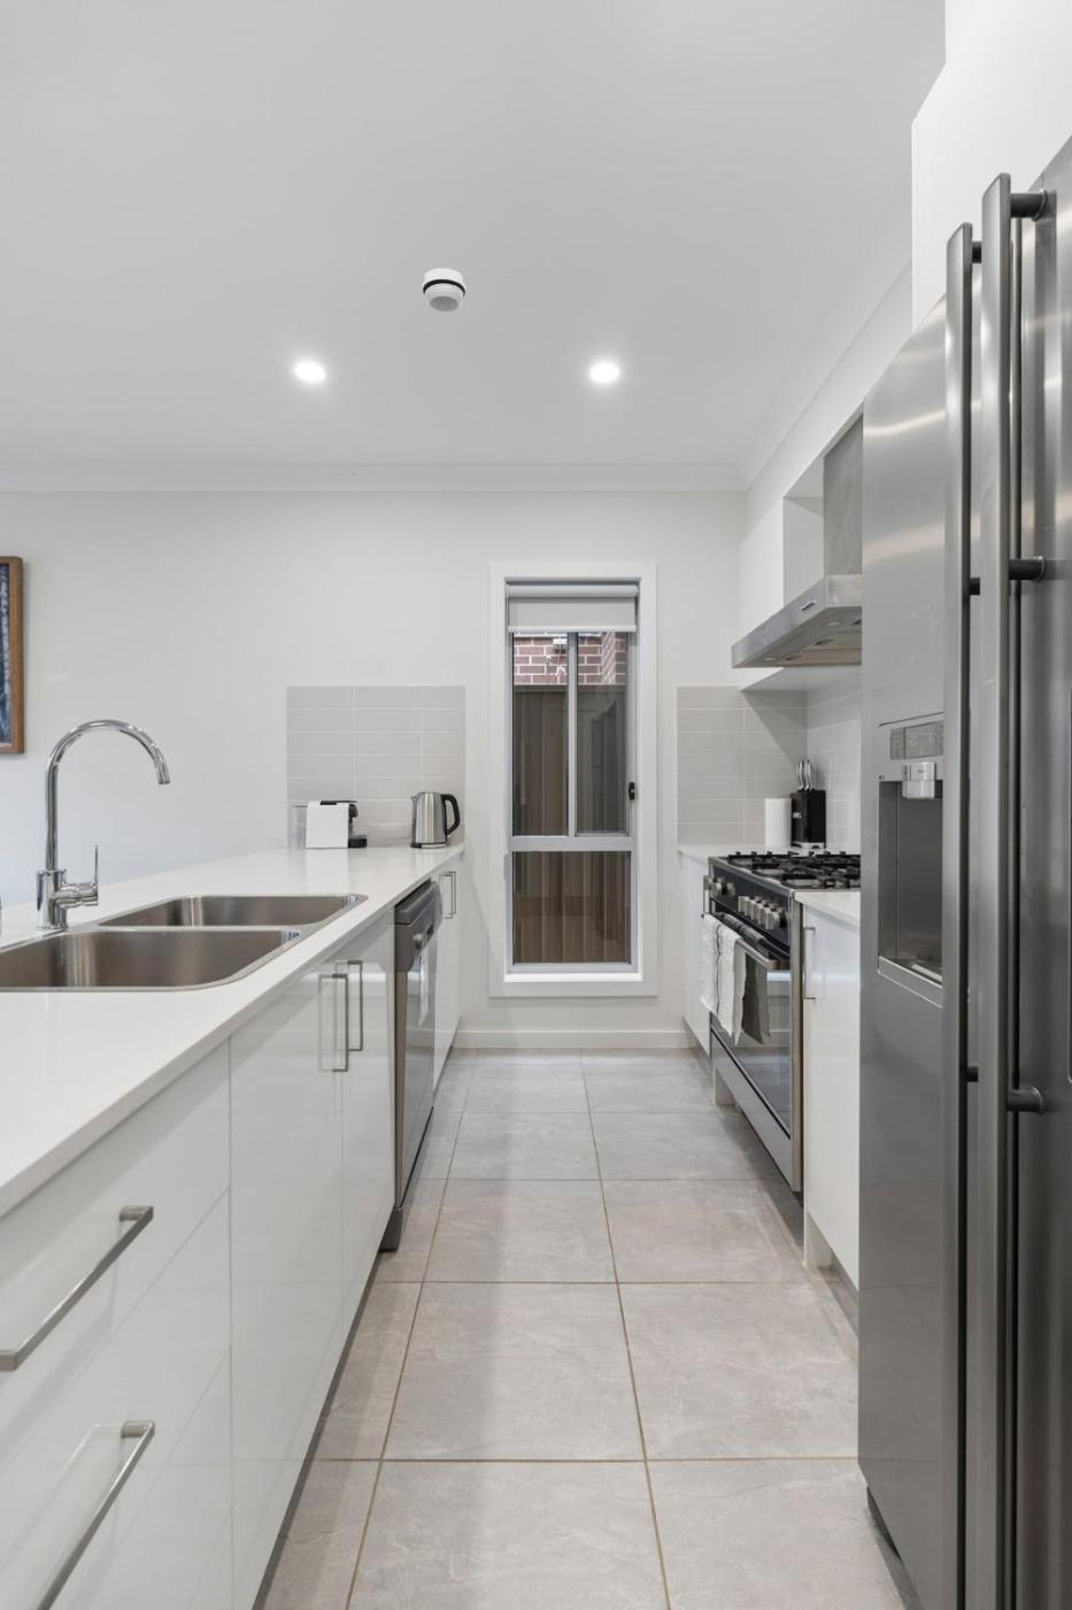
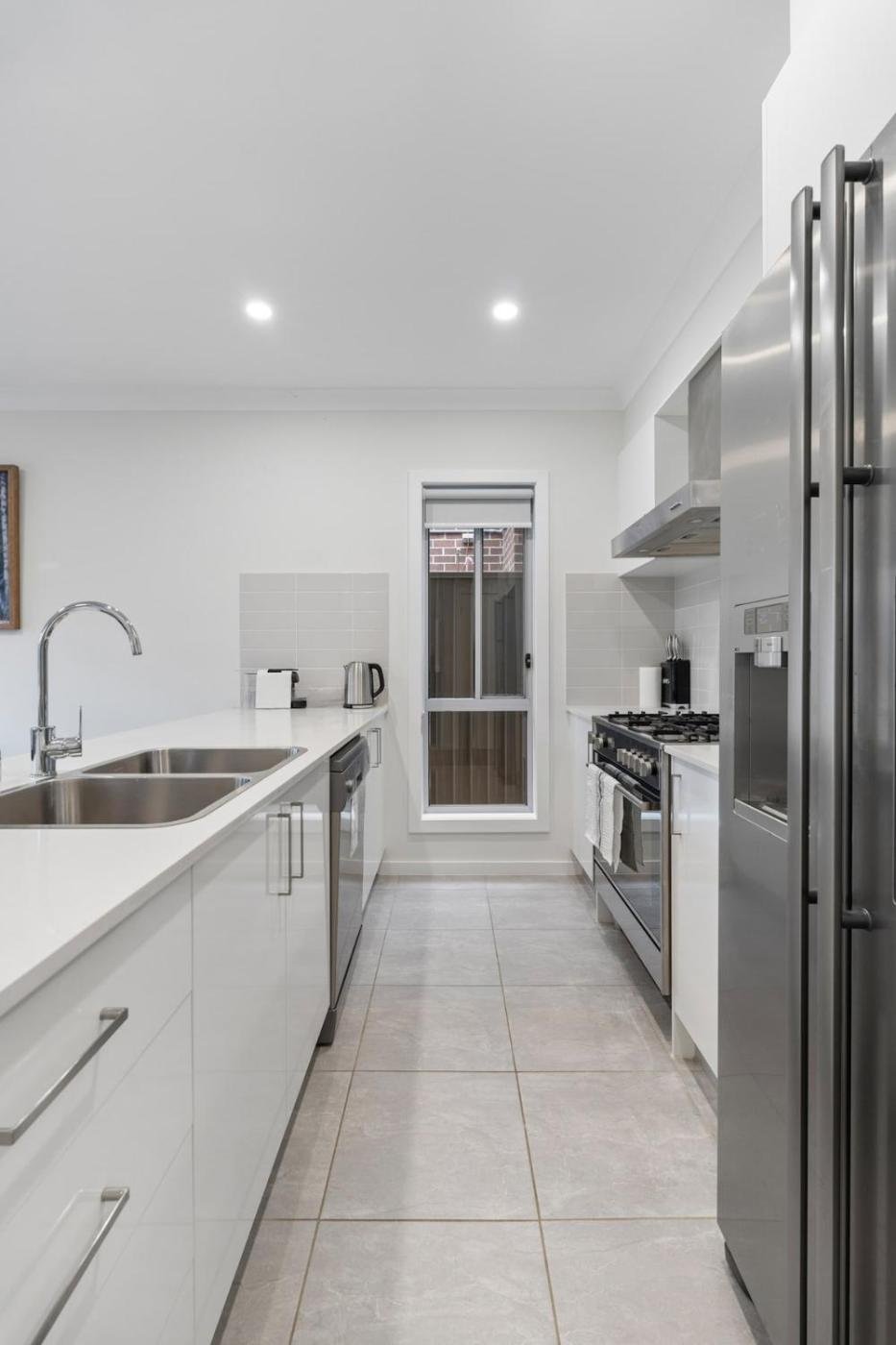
- smoke detector [420,267,467,312]
